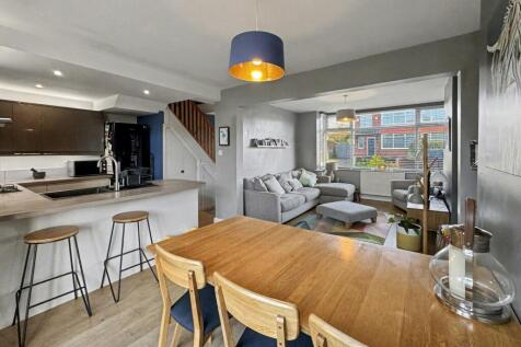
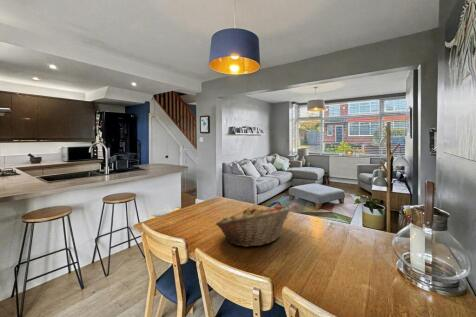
+ fruit basket [214,204,293,248]
